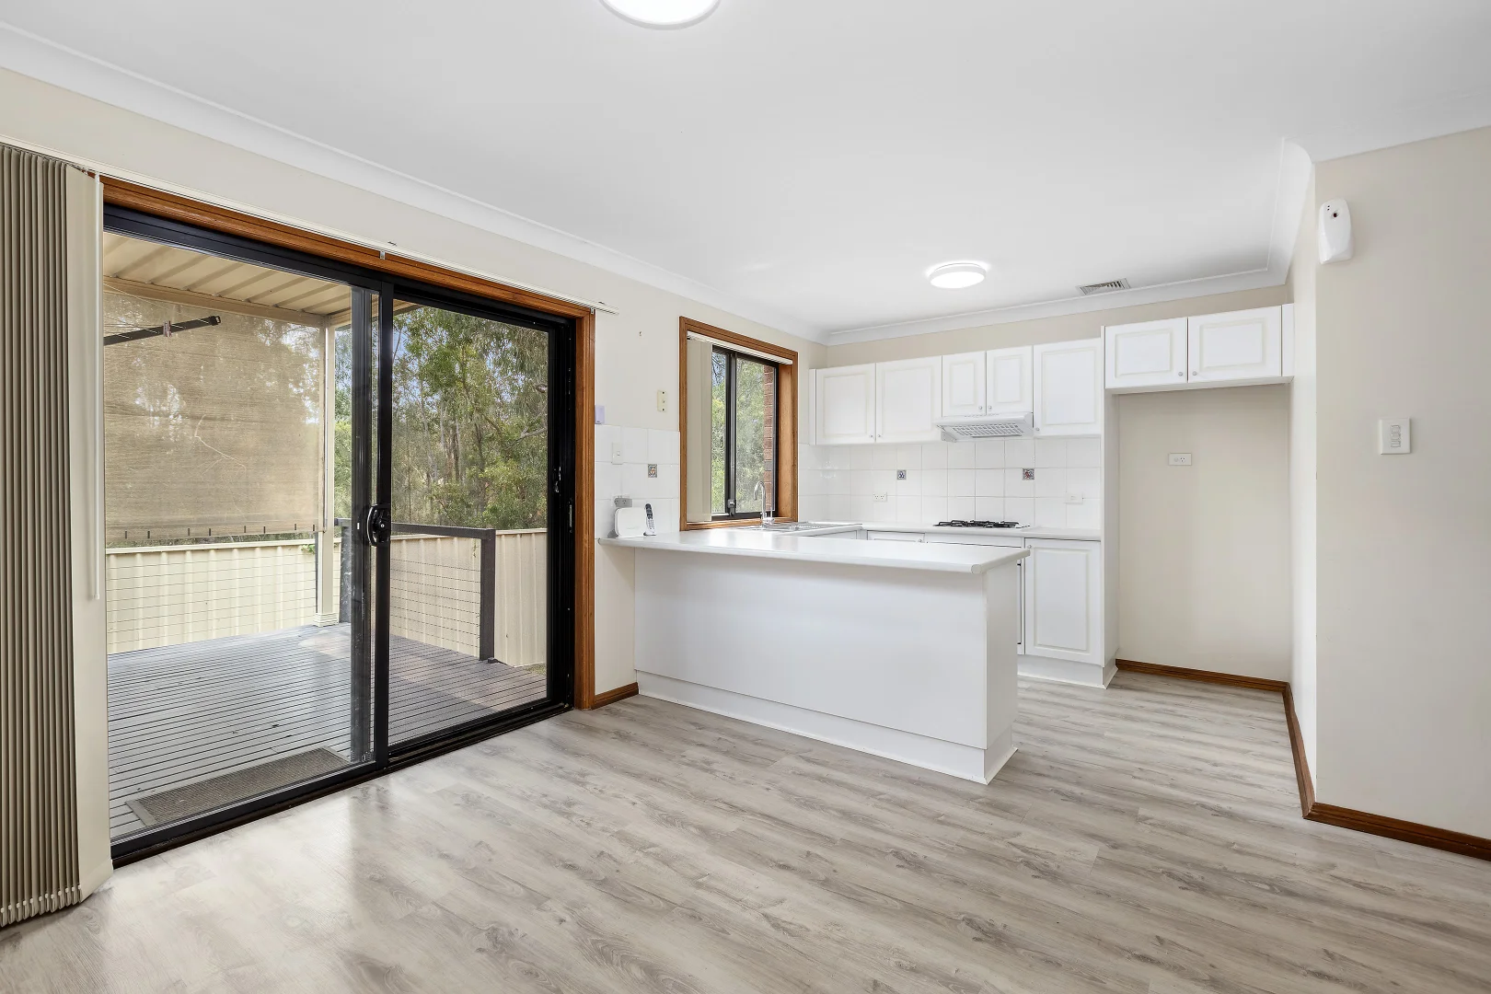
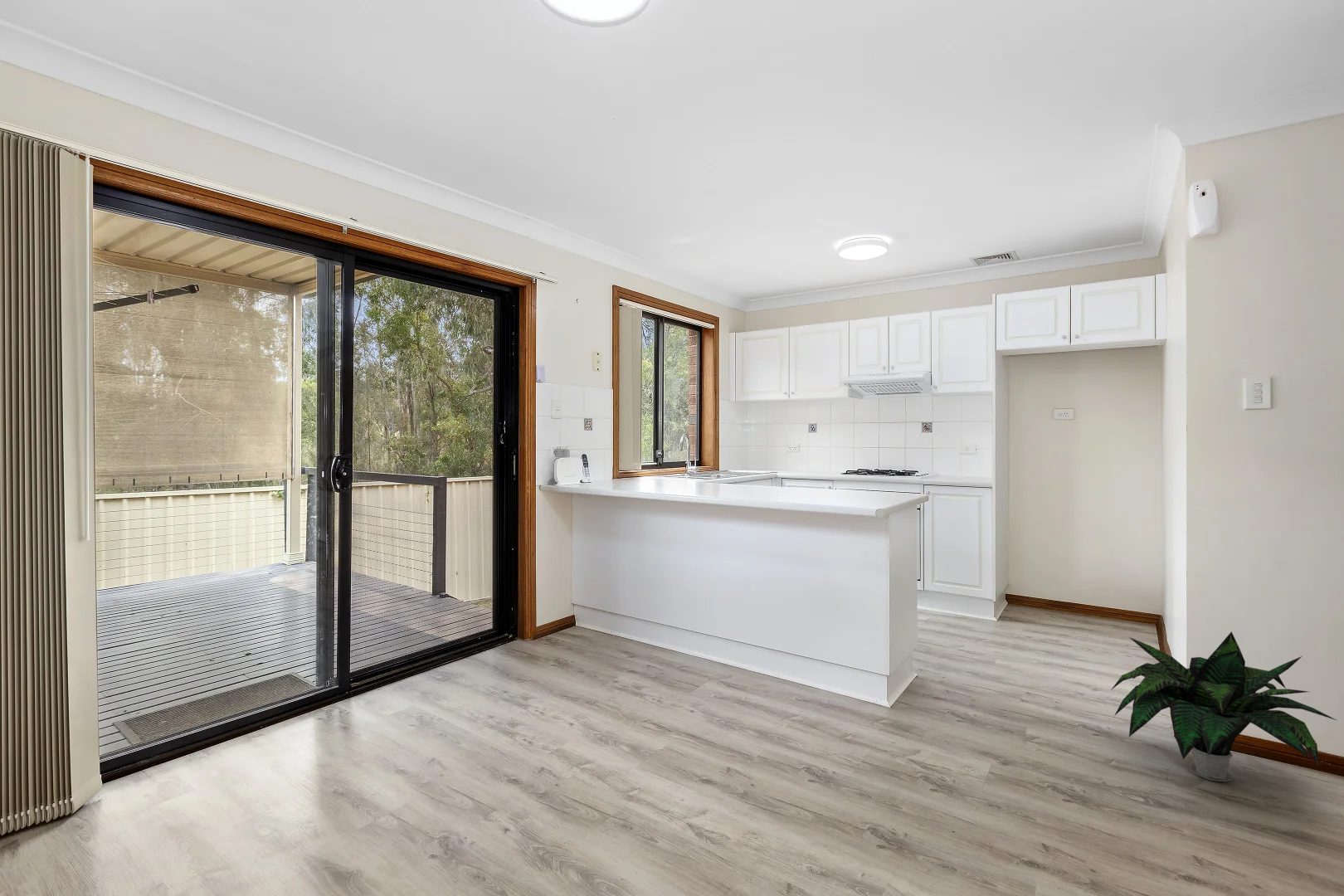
+ potted plant [1110,631,1337,782]
